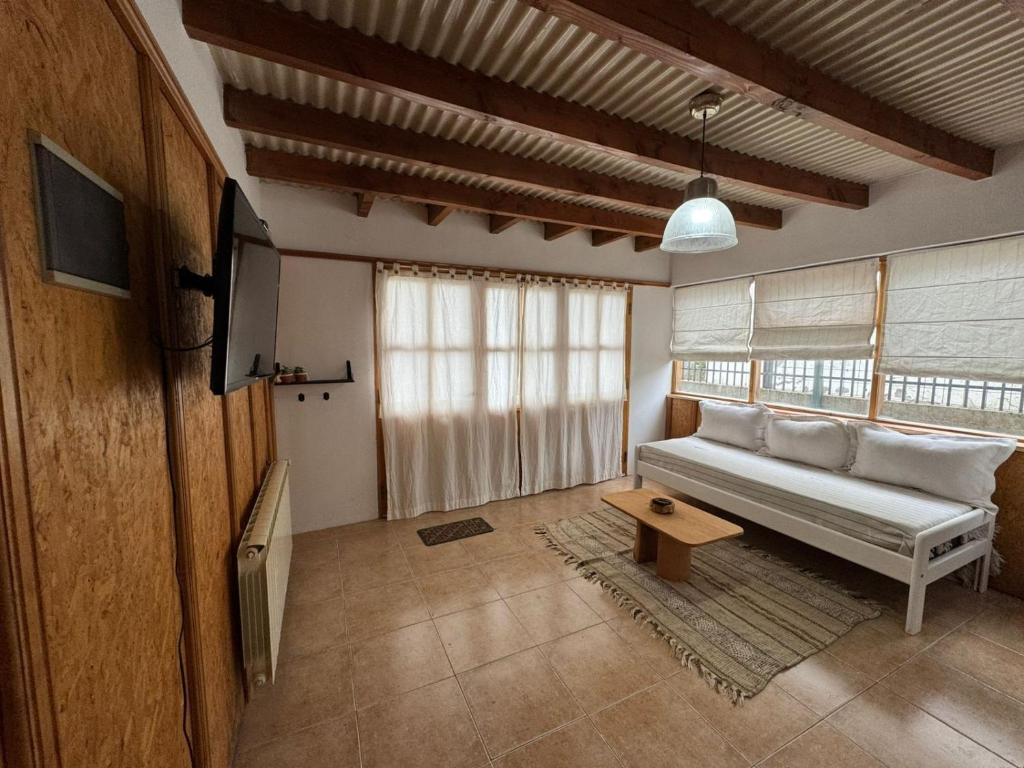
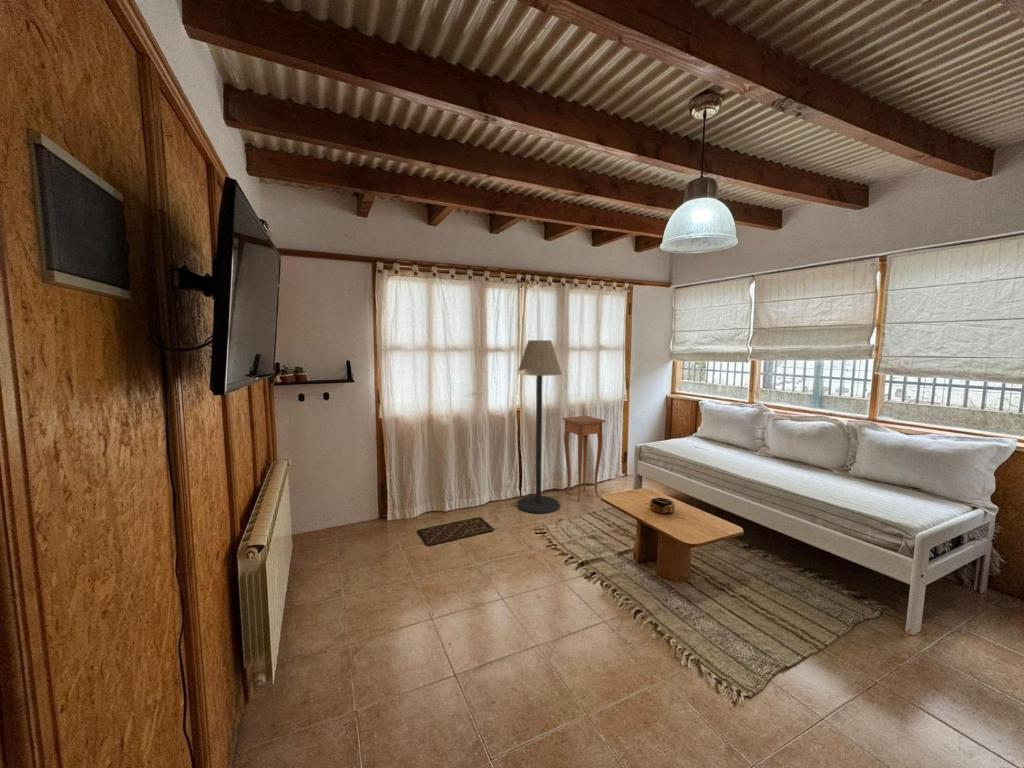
+ floor lamp [516,339,563,515]
+ side table [561,415,607,502]
